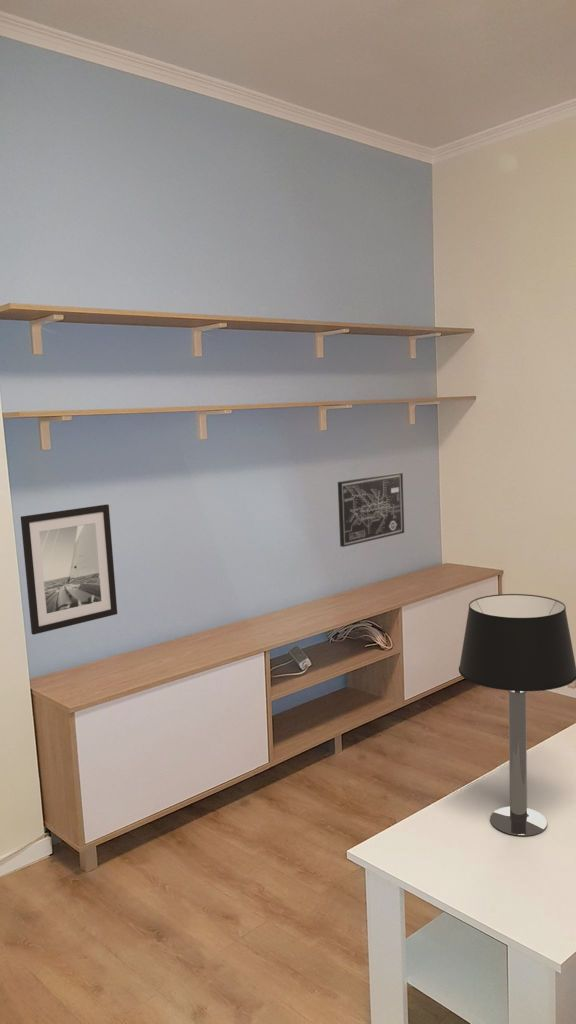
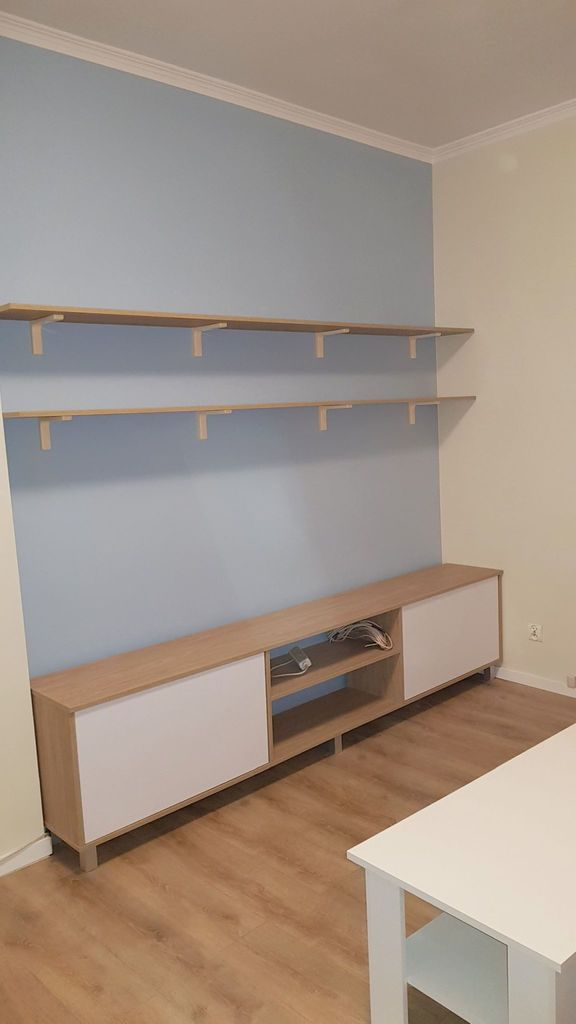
- wall art [337,472,405,548]
- table lamp [458,593,576,837]
- wall art [20,503,118,636]
